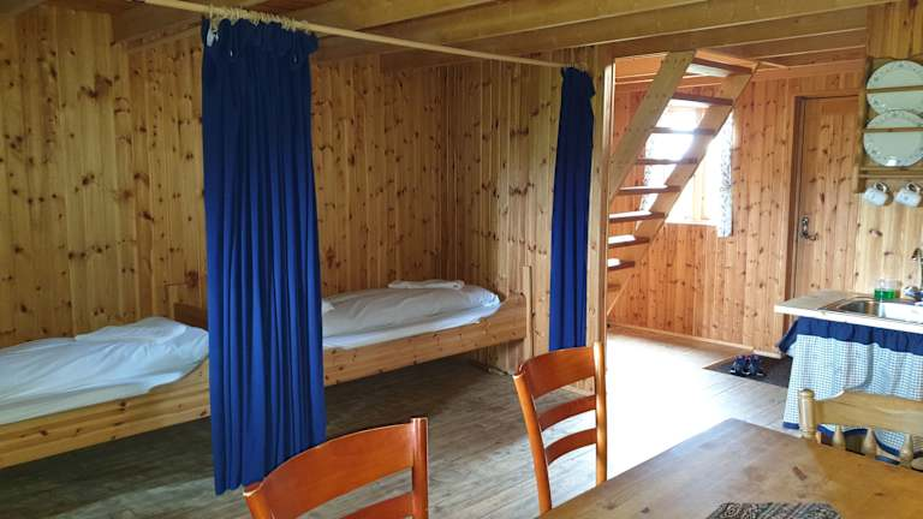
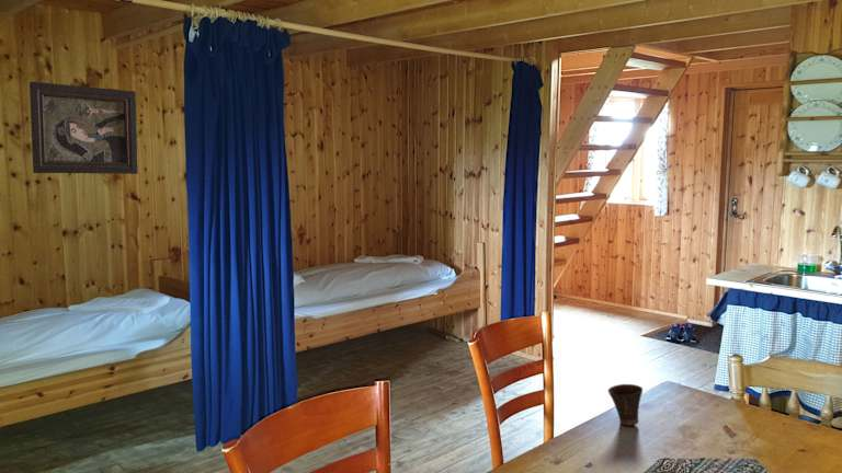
+ cup [607,383,644,427]
+ framed painting [29,81,139,175]
